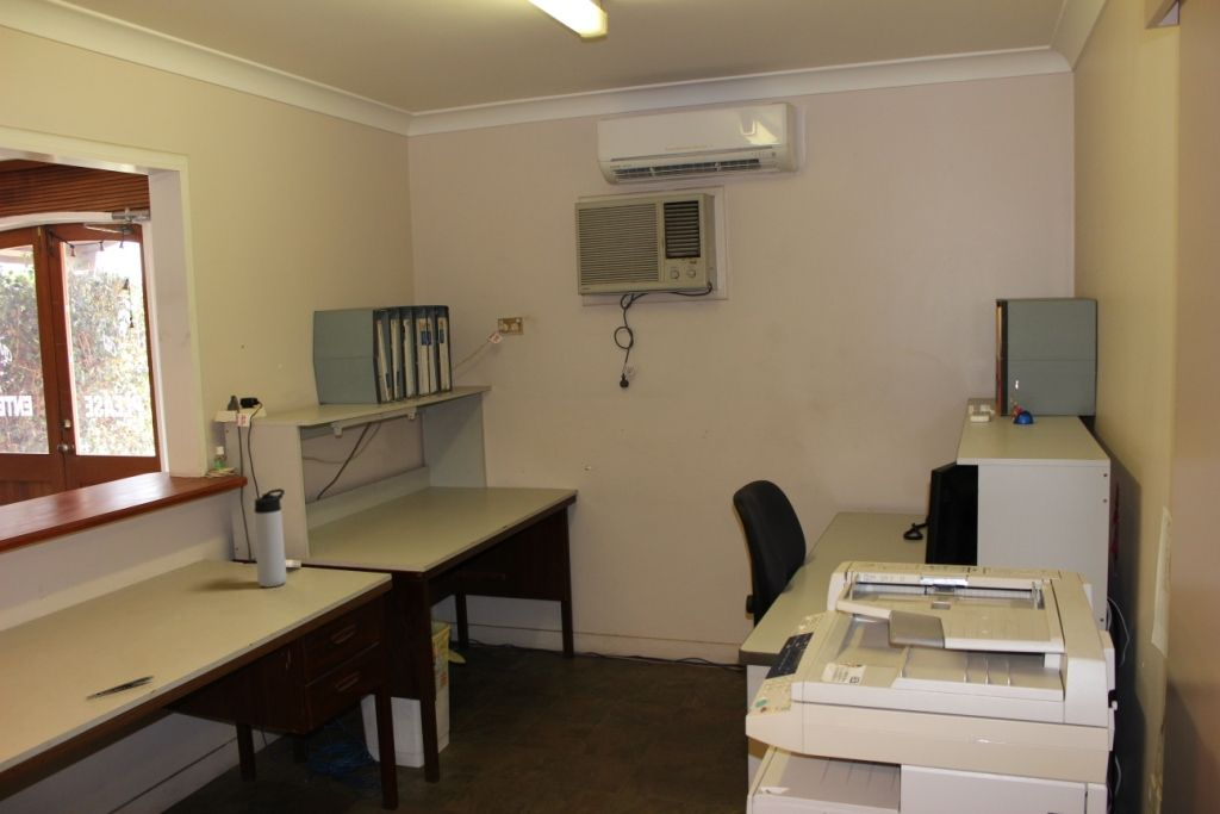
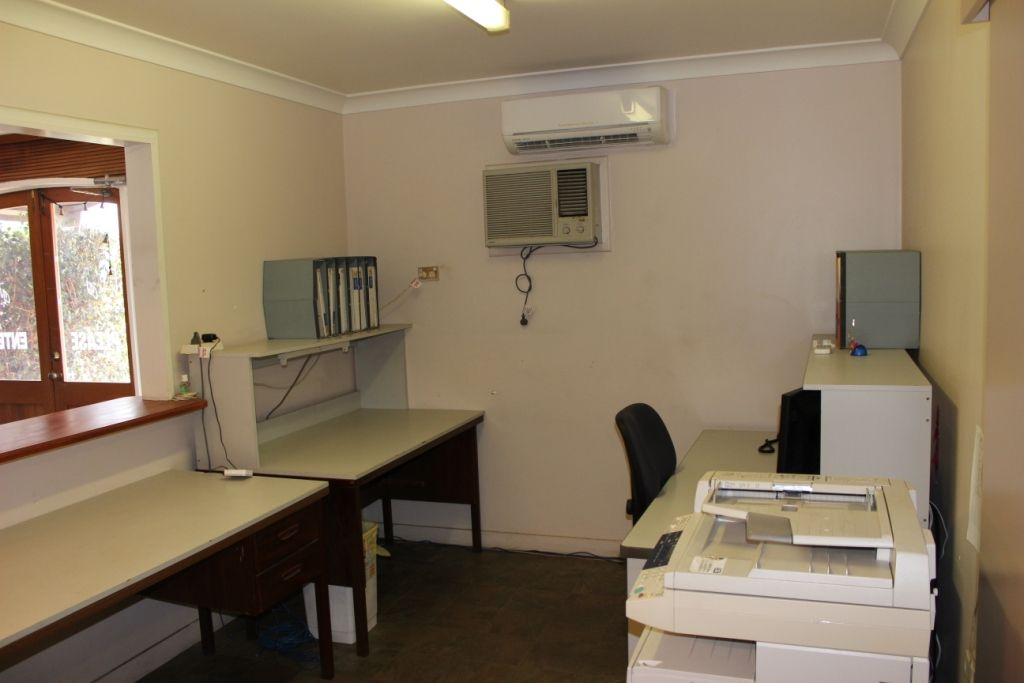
- pen [85,675,155,700]
- thermos bottle [253,487,288,588]
